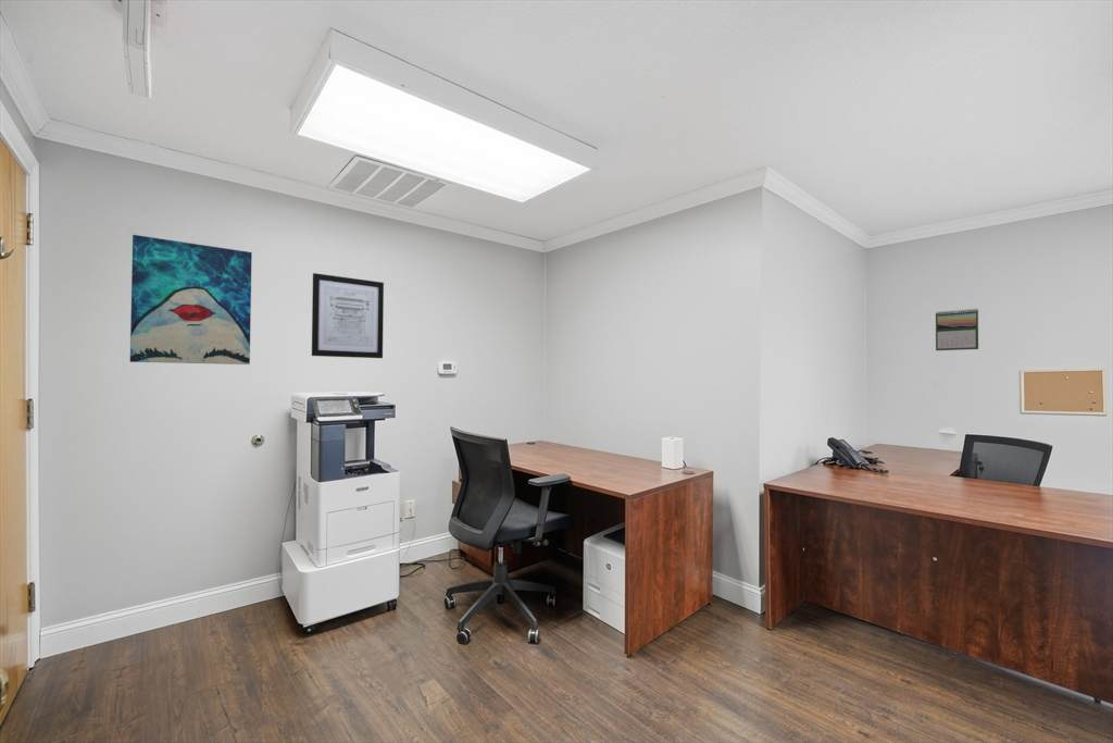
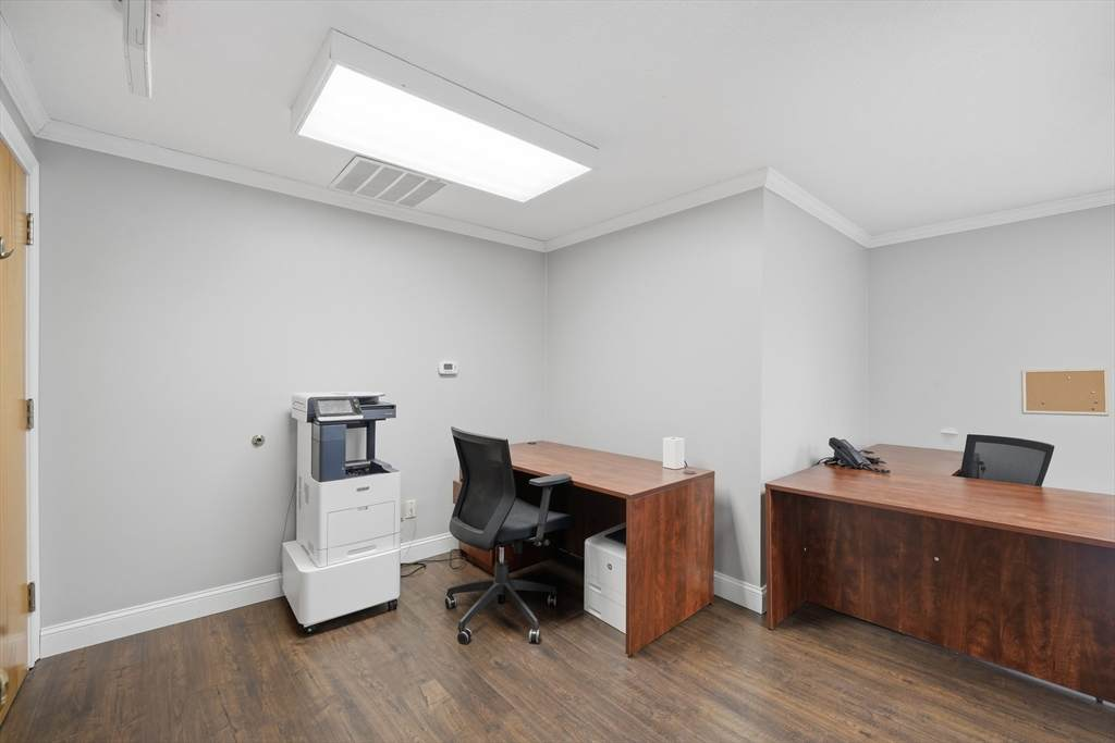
- calendar [935,308,979,351]
- wall art [311,272,385,359]
- wall art [129,234,253,366]
